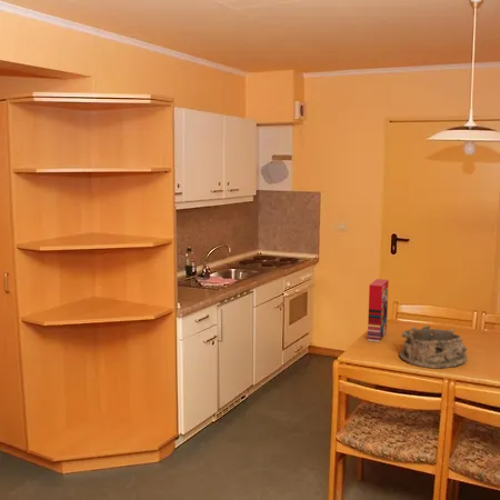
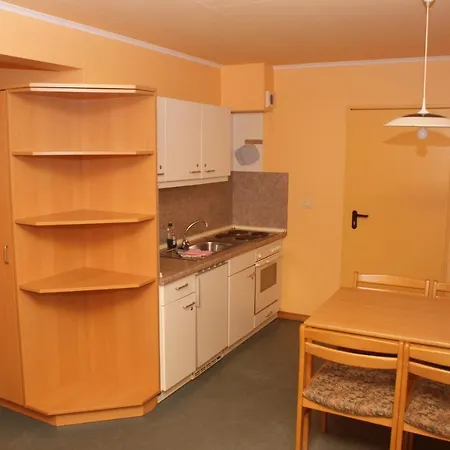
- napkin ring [398,324,469,369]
- cereal box [367,278,390,343]
